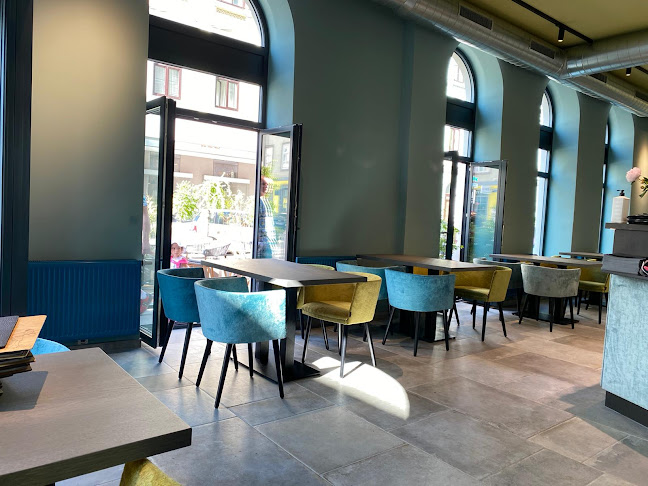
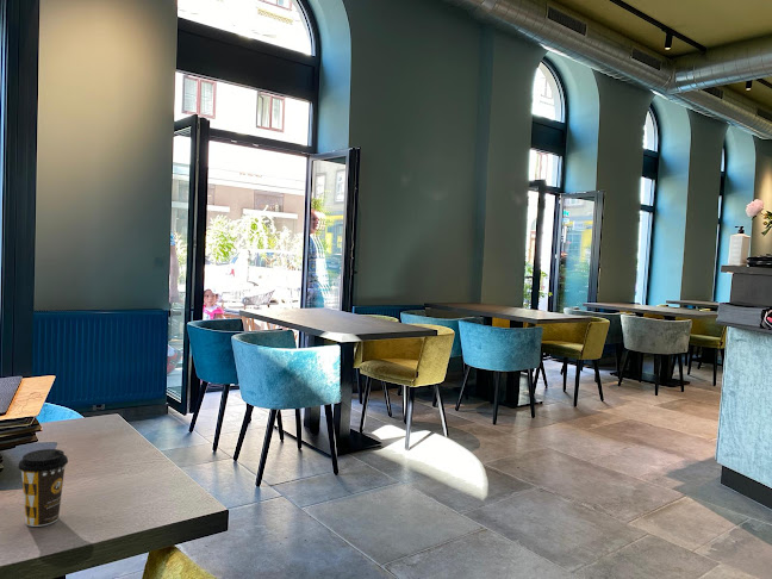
+ coffee cup [17,448,69,528]
